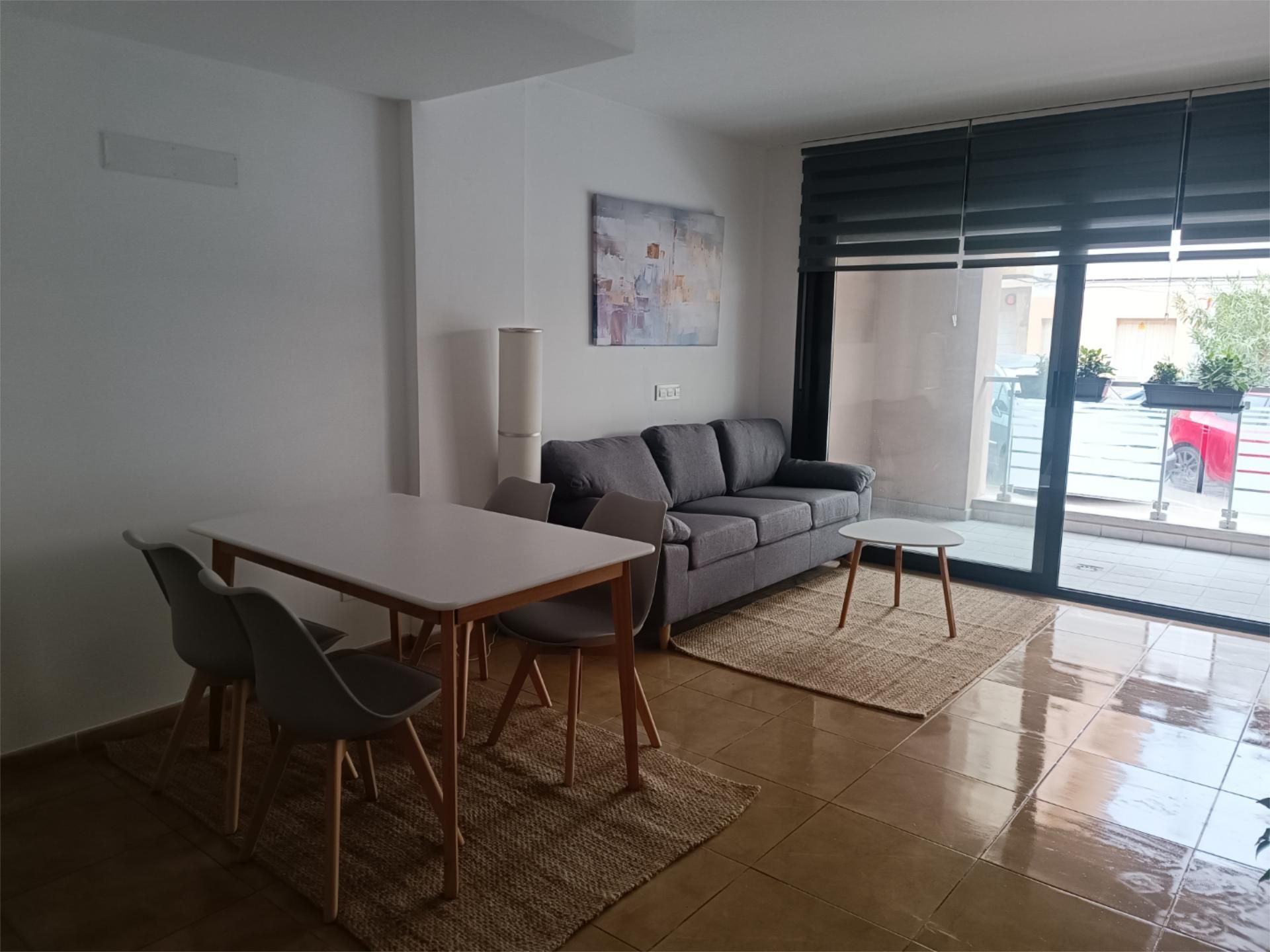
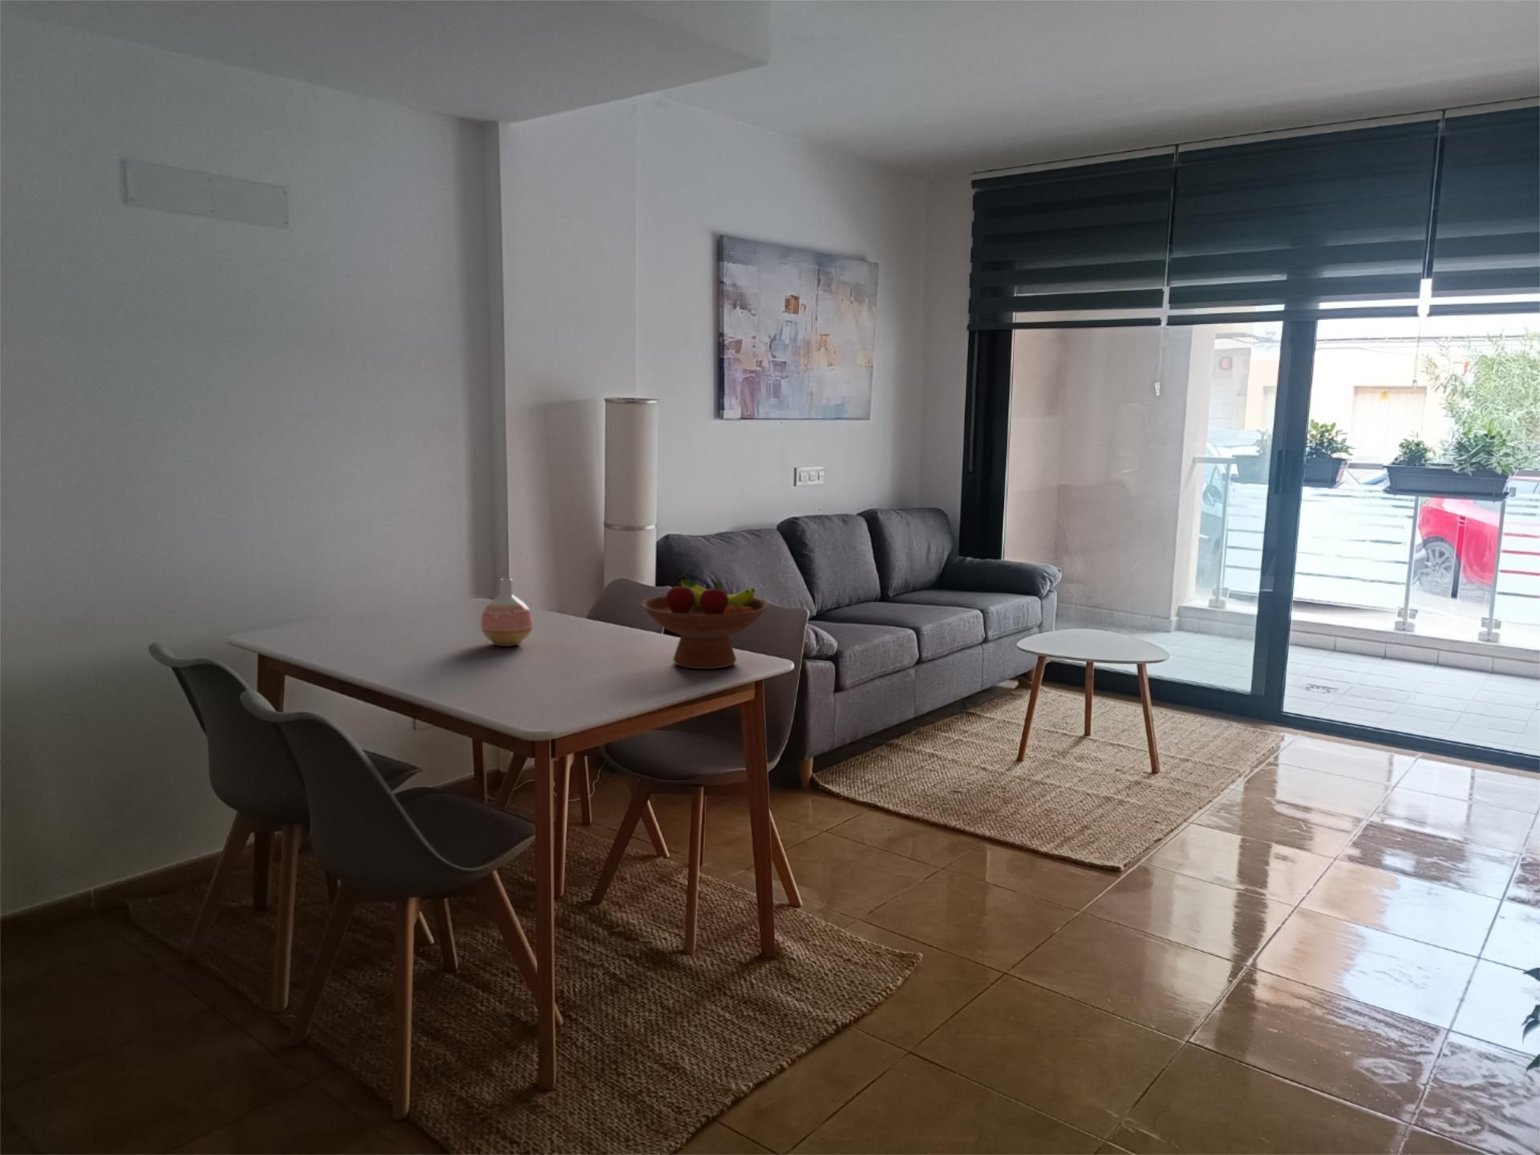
+ vase [480,578,535,648]
+ fruit bowl [640,574,770,670]
